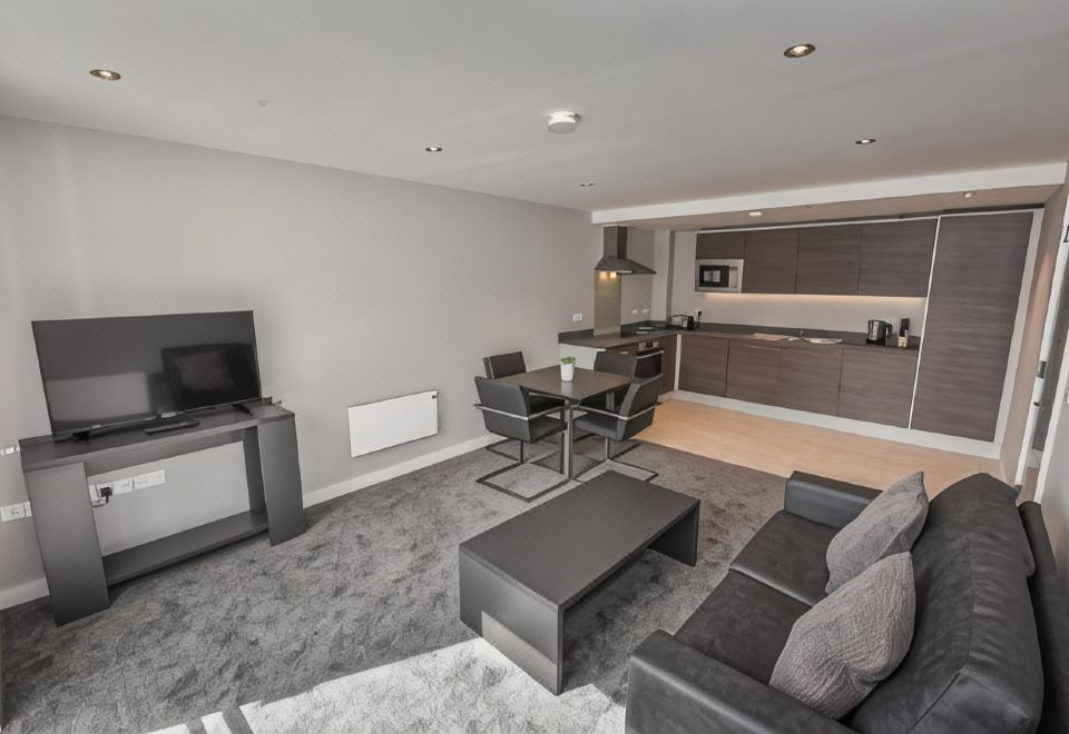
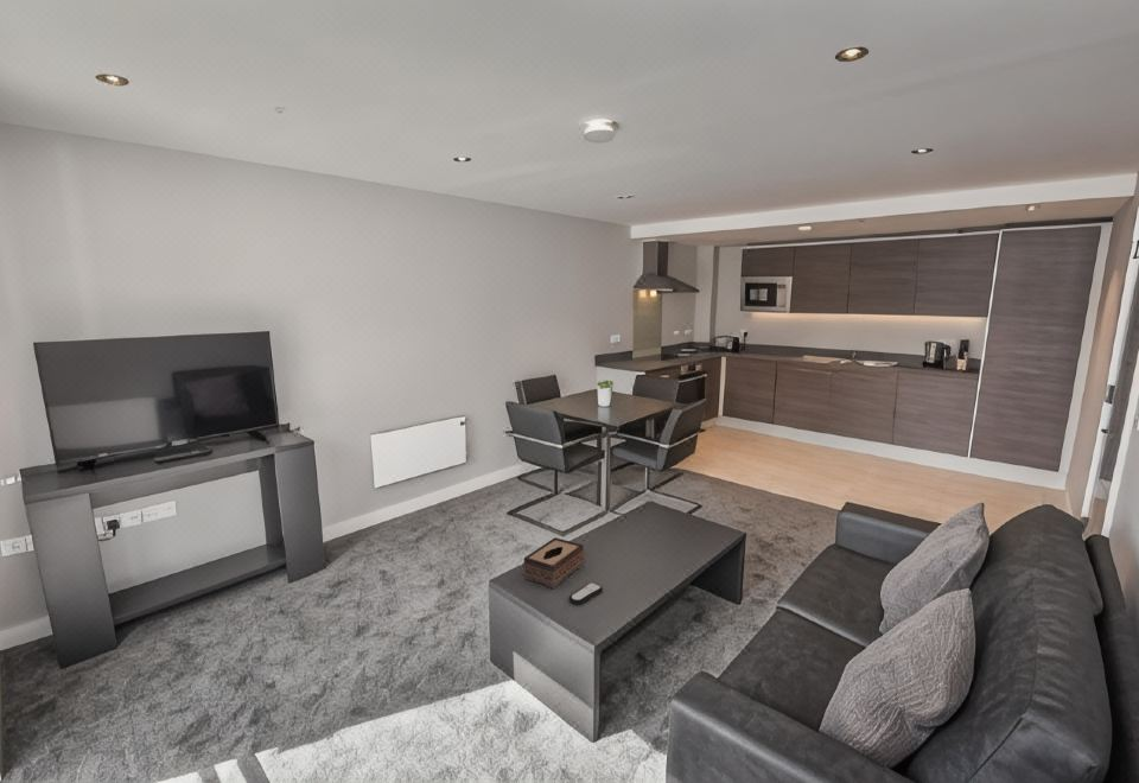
+ tissue box [522,536,585,590]
+ remote control [568,581,604,606]
